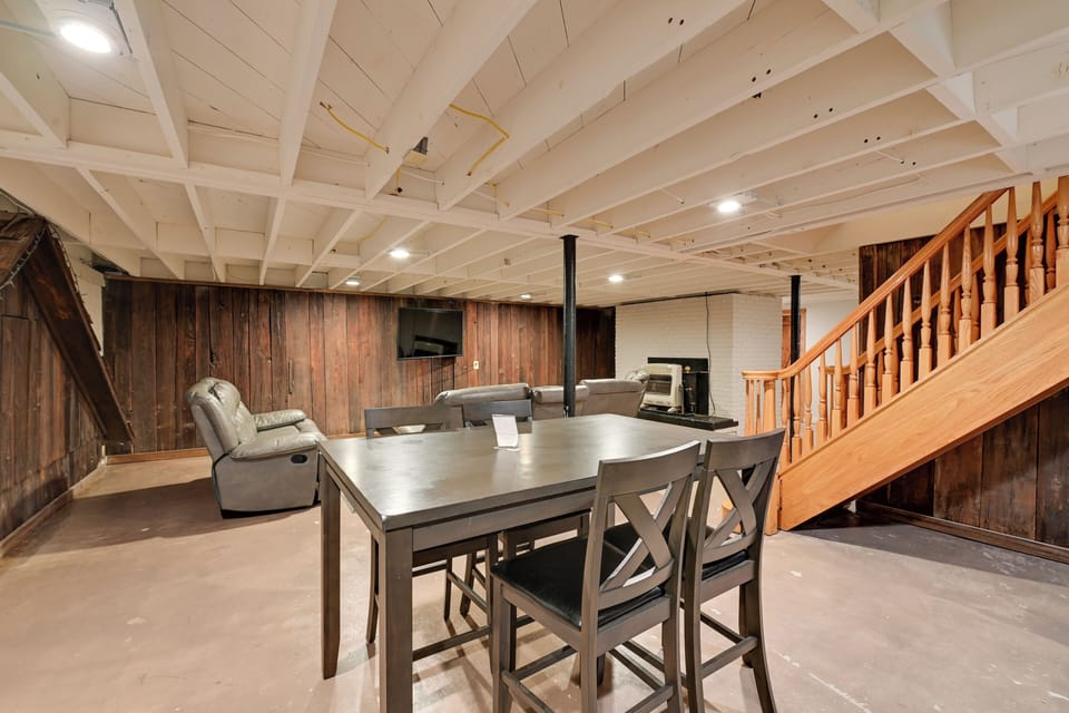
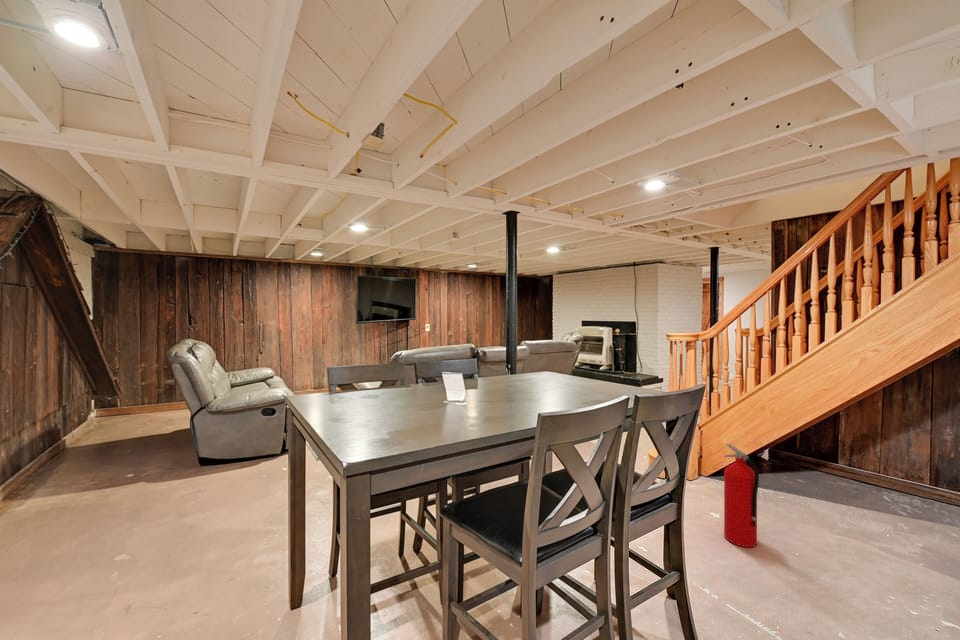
+ fire extinguisher [723,443,760,548]
